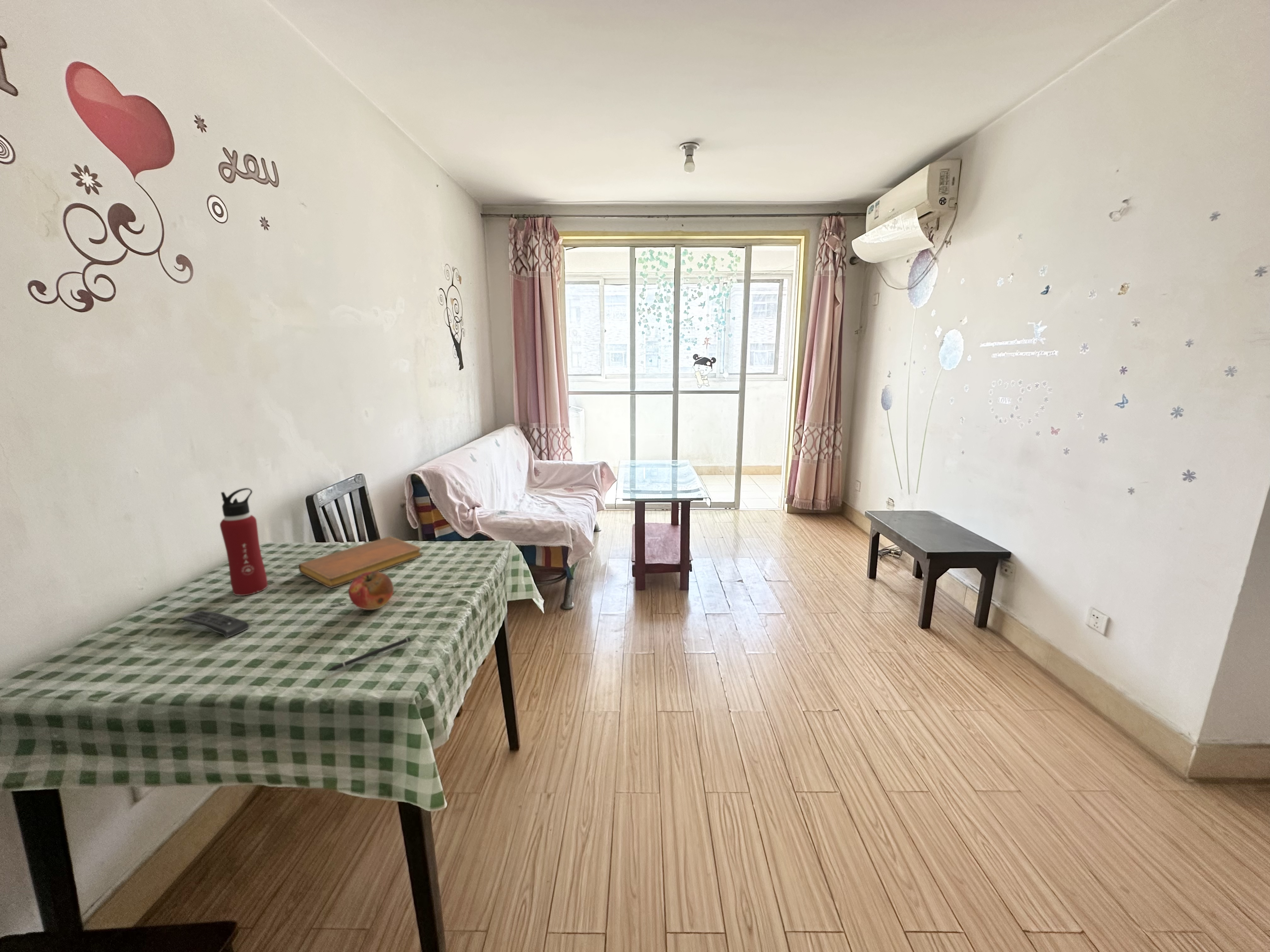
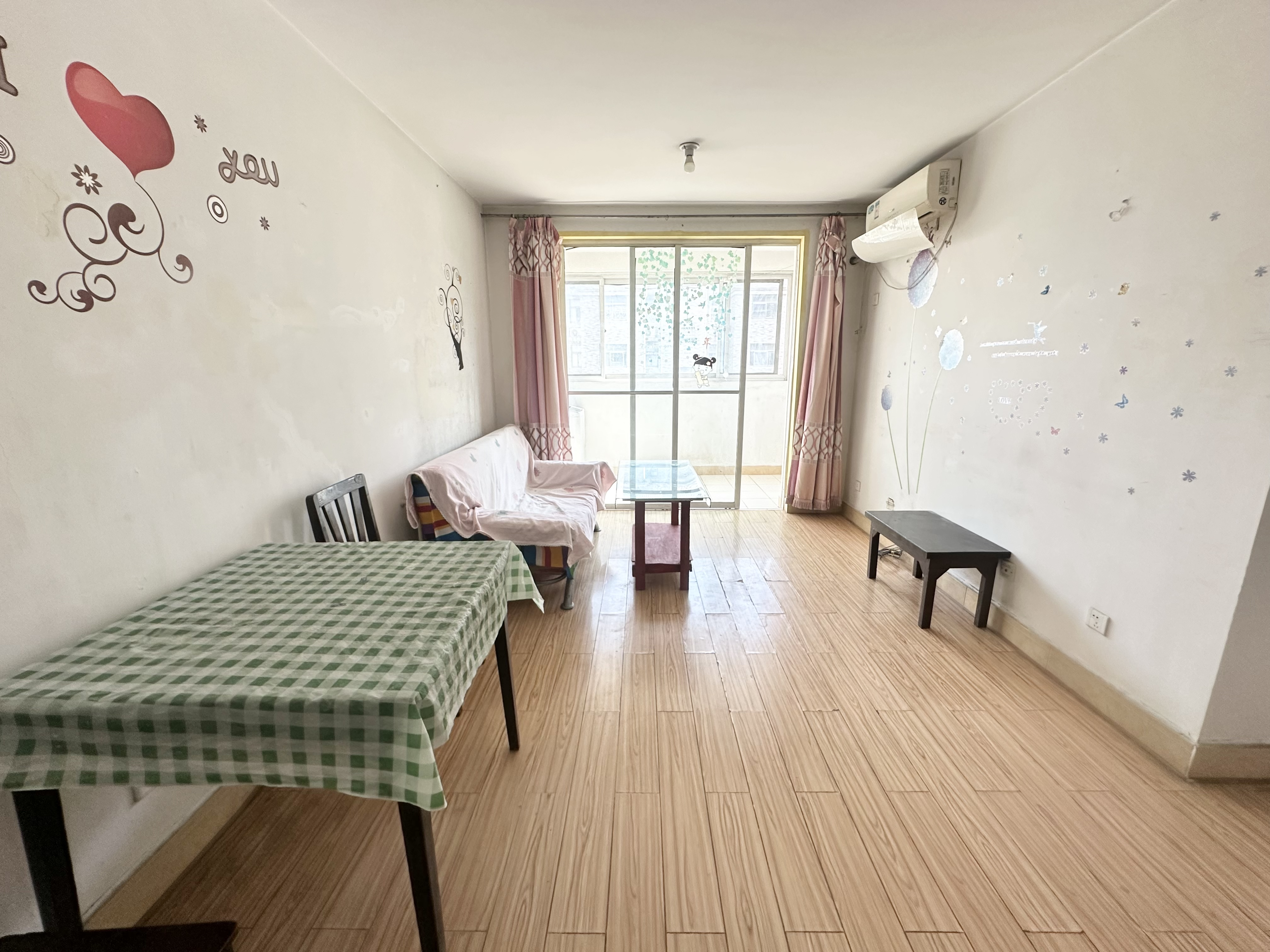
- fruit [348,571,394,610]
- water bottle [220,488,268,596]
- notebook [298,536,423,588]
- remote control [180,610,250,638]
- pen [327,637,411,671]
